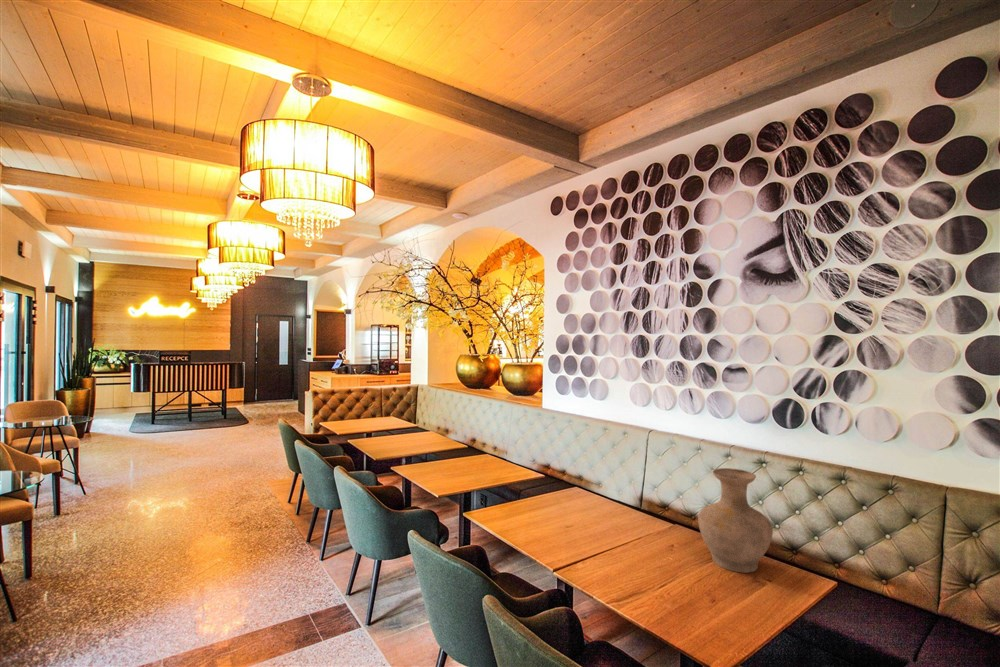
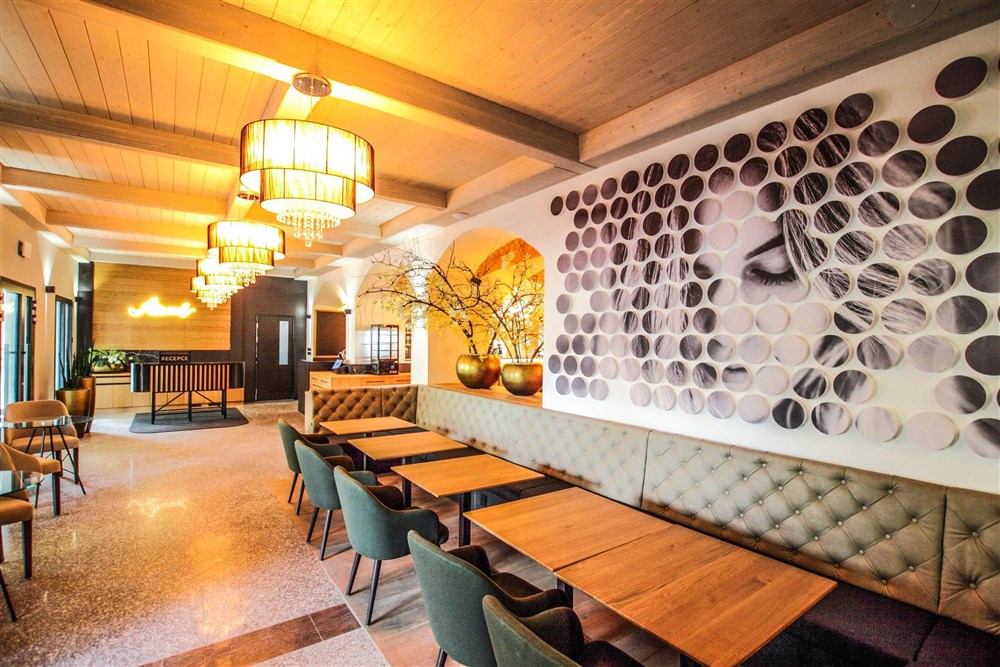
- vase [697,467,774,574]
